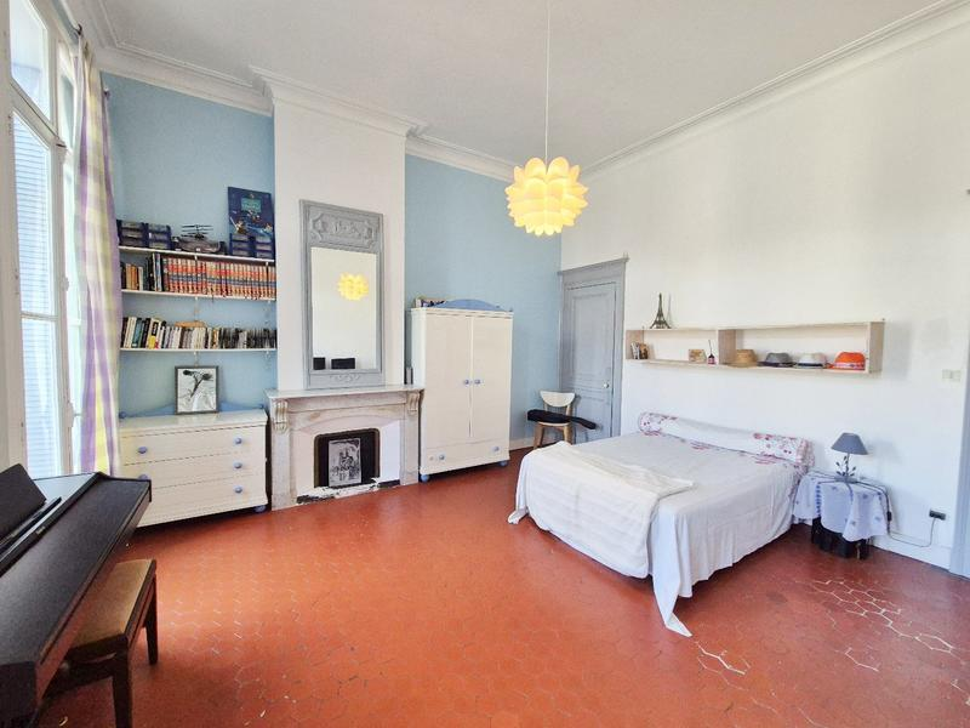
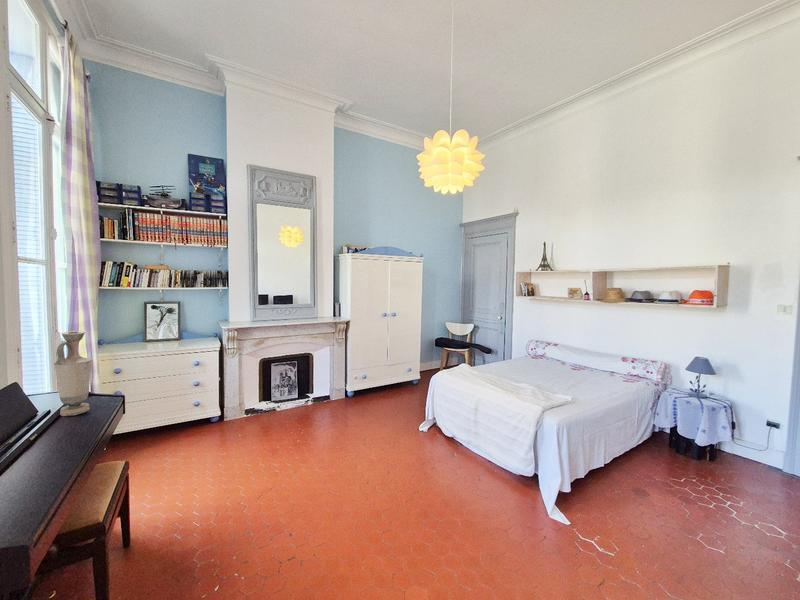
+ vase [53,330,94,417]
